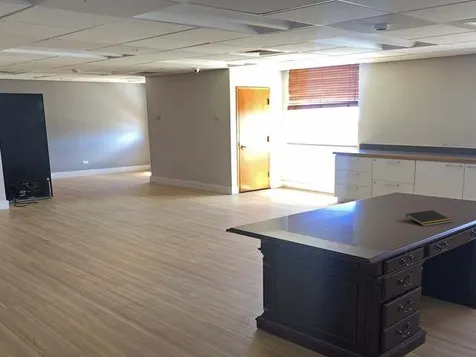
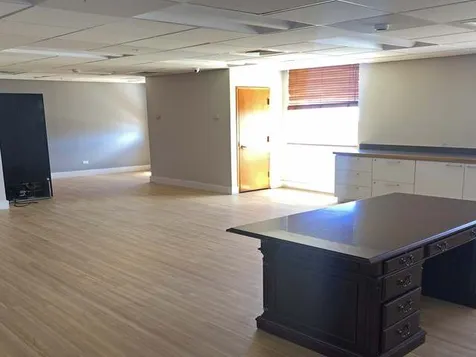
- notepad [404,209,452,227]
